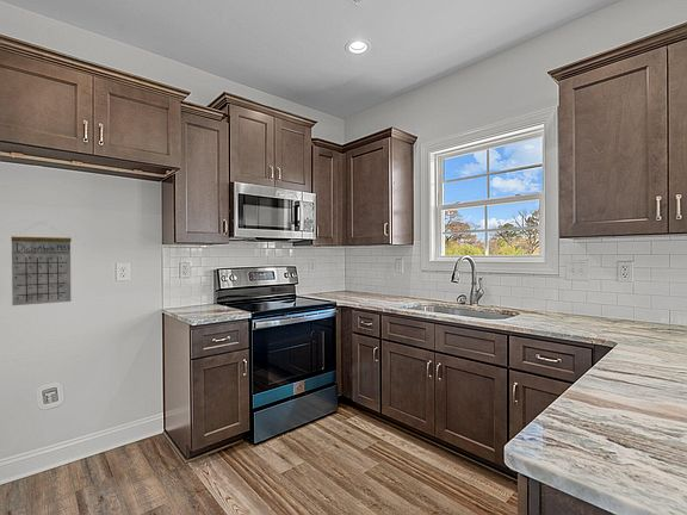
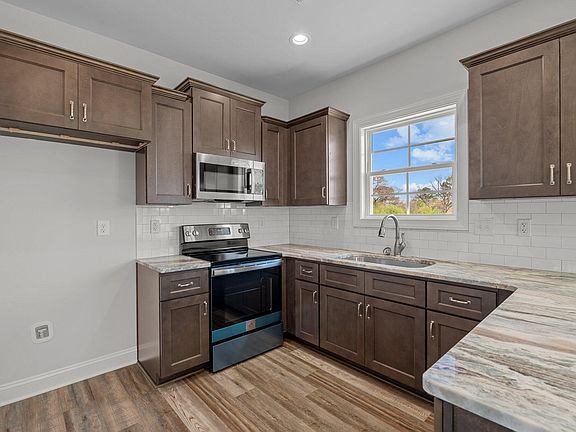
- calendar [10,221,72,306]
